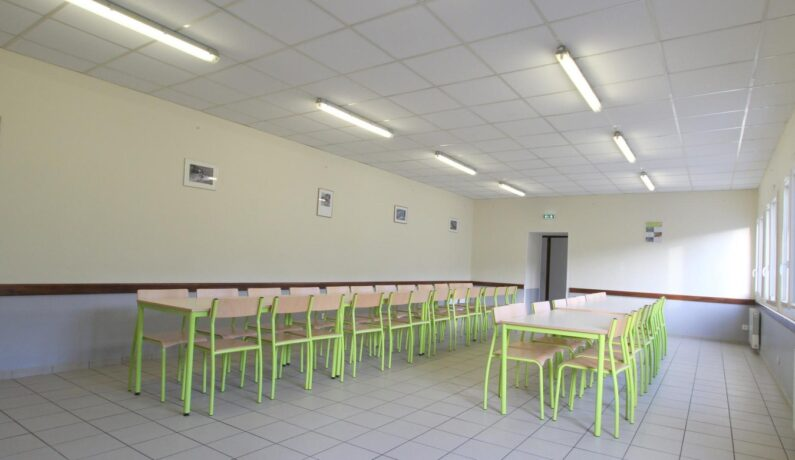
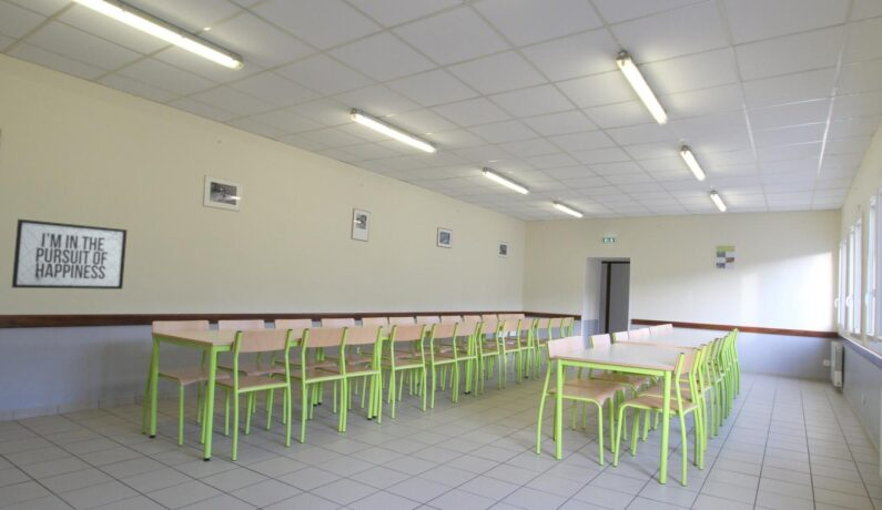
+ mirror [11,218,129,290]
